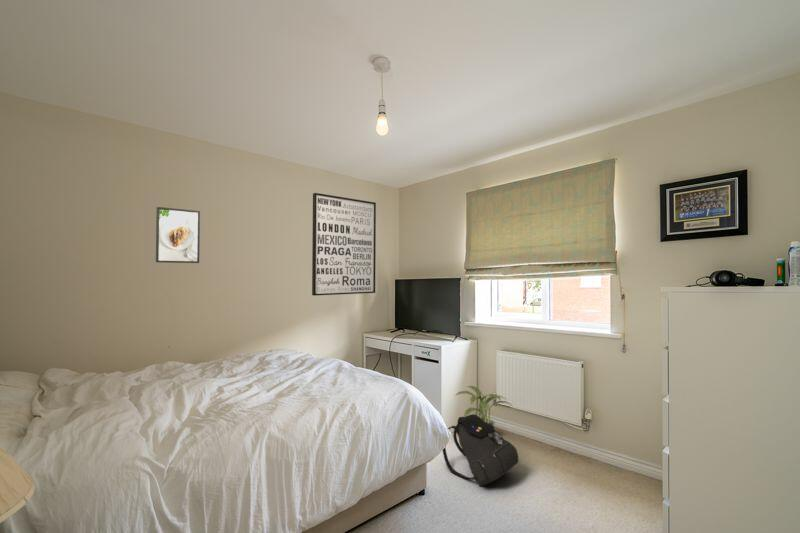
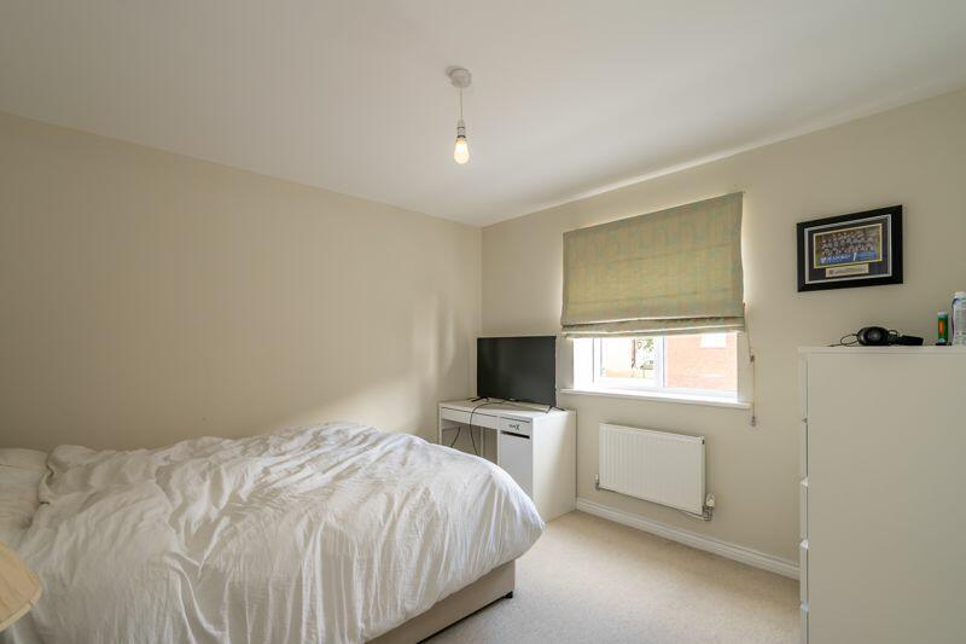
- backpack [442,413,520,487]
- wall art [311,192,377,296]
- potted plant [454,385,512,428]
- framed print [155,206,201,264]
